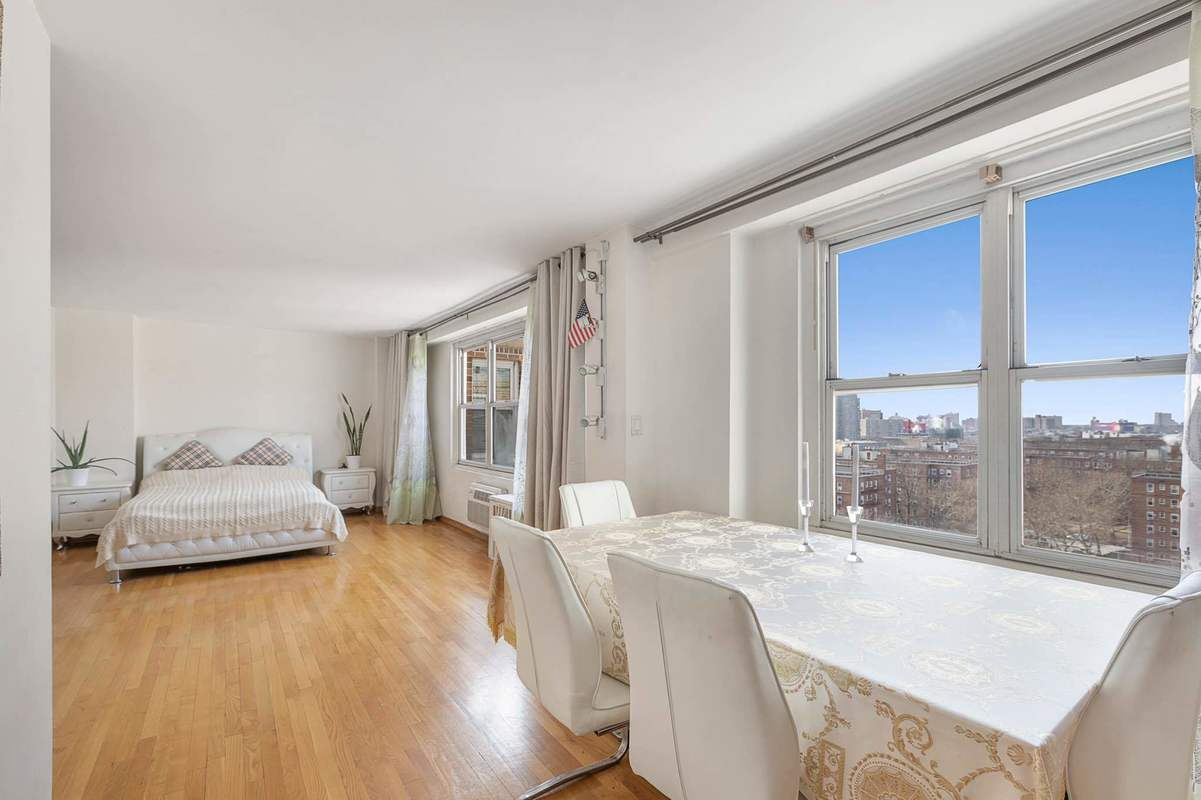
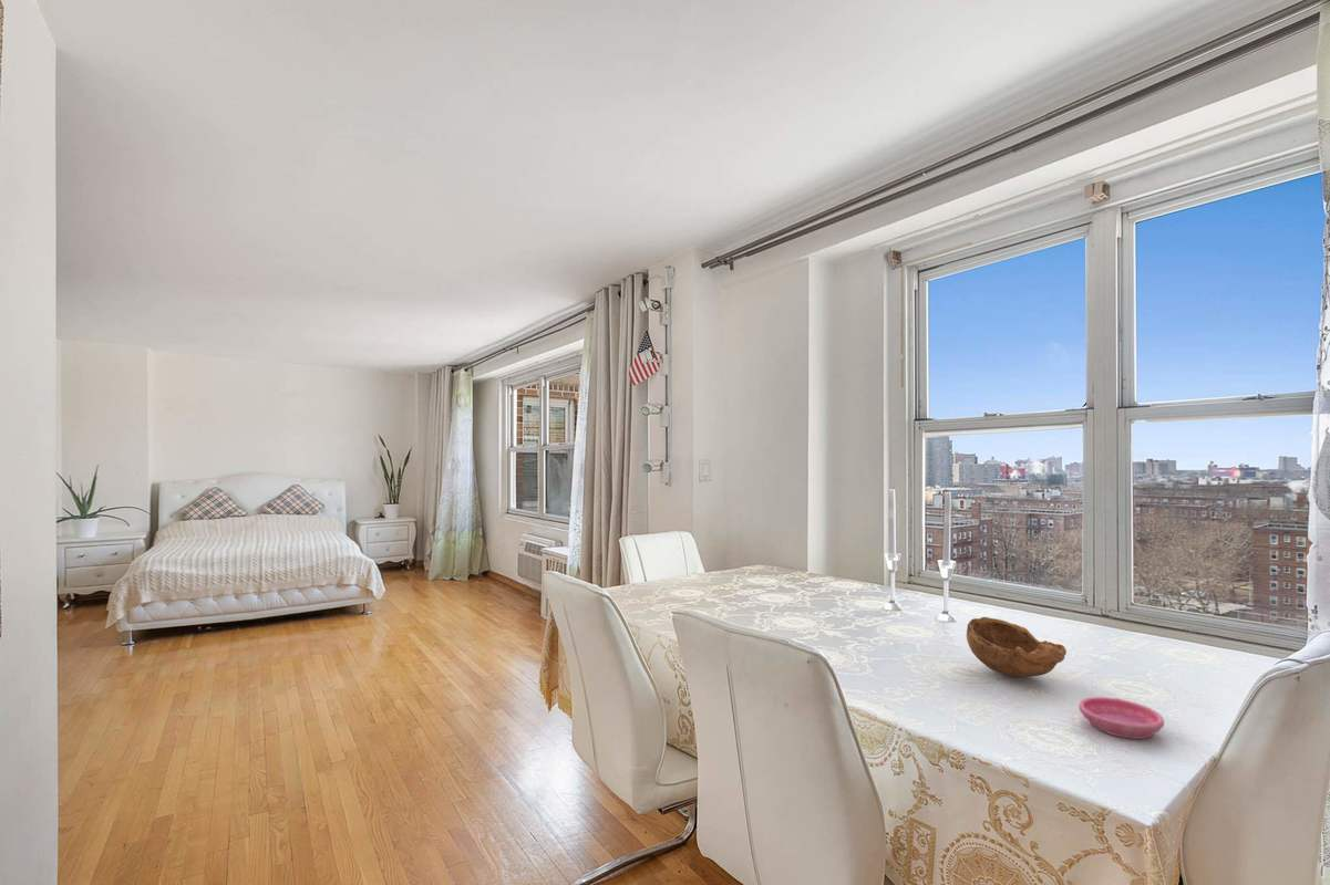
+ saucer [1078,696,1165,740]
+ bowl [966,616,1068,678]
